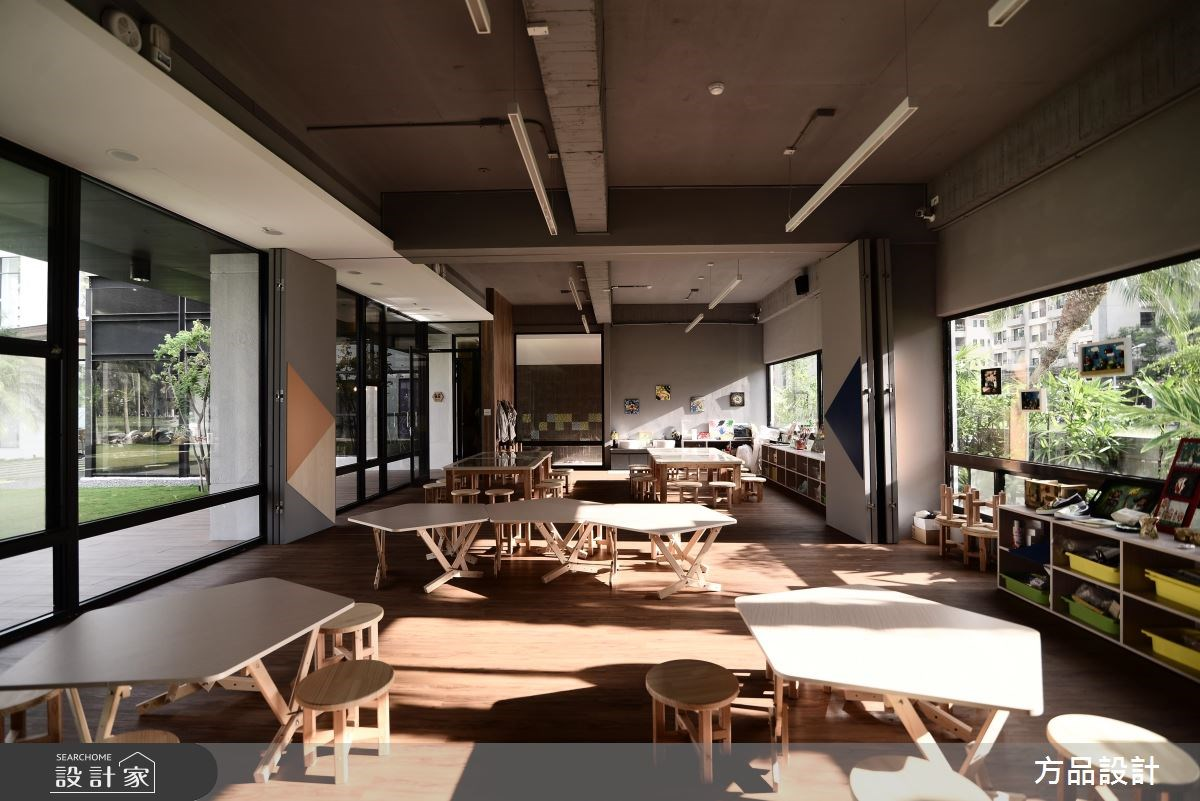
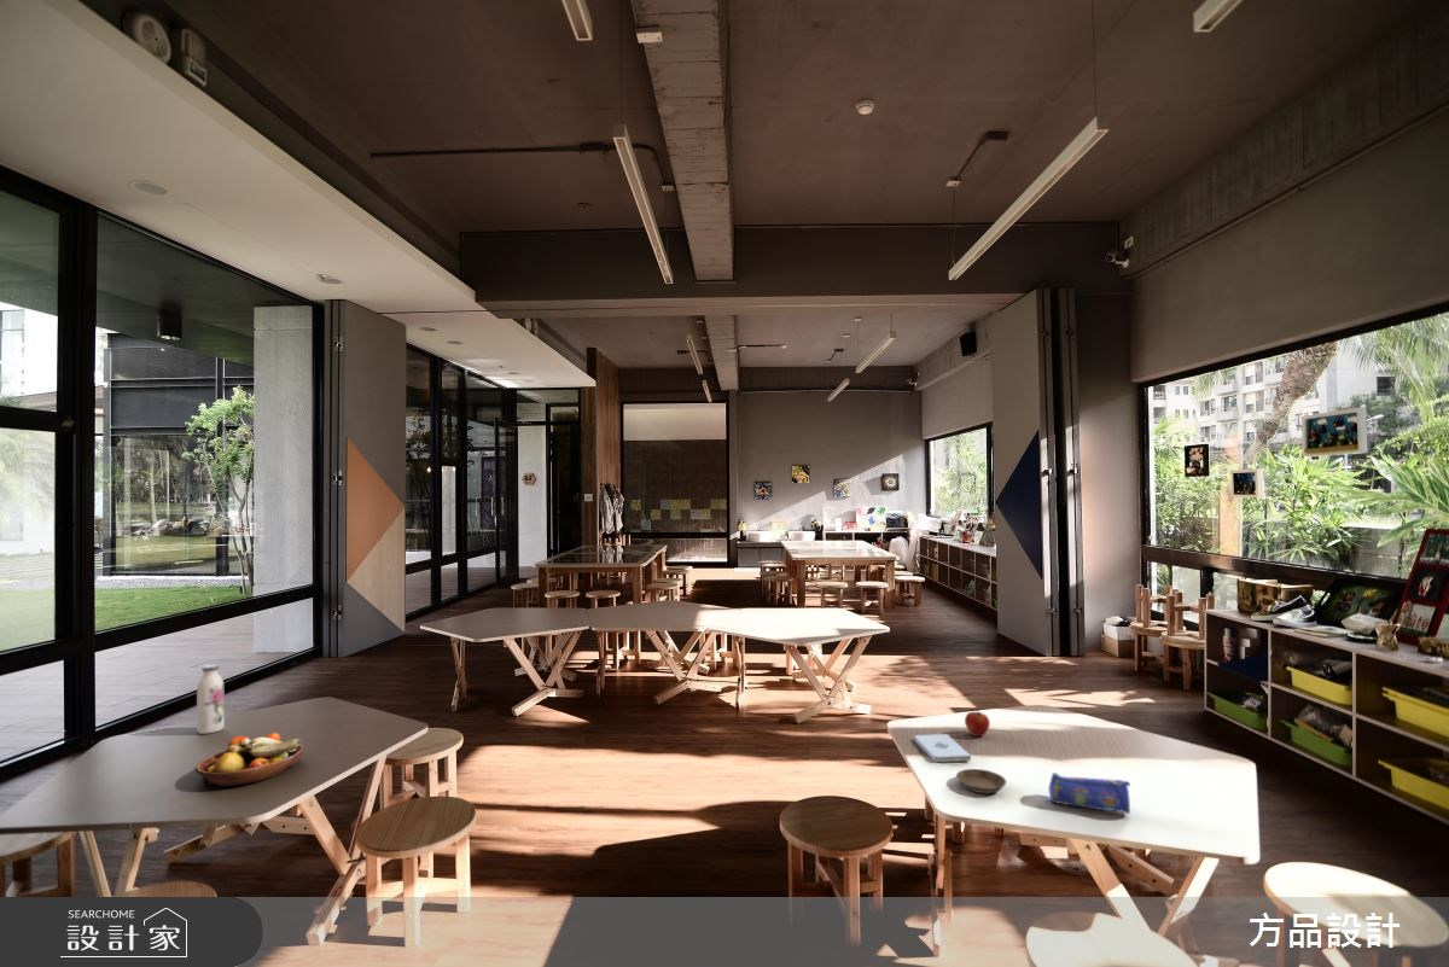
+ saucer [955,768,1007,794]
+ water bottle [196,663,226,735]
+ apple [964,707,991,738]
+ pencil case [1047,771,1131,815]
+ fruit bowl [194,732,304,788]
+ notepad [914,733,972,763]
